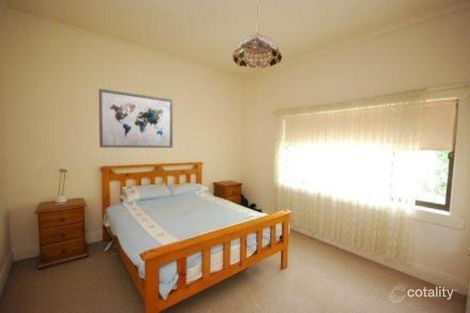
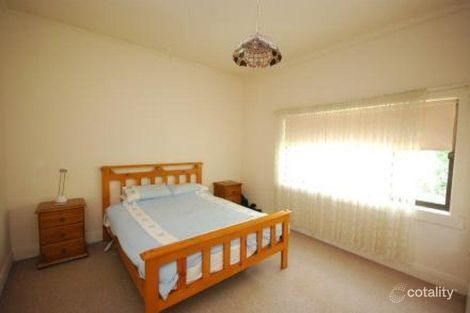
- wall art [98,88,174,149]
